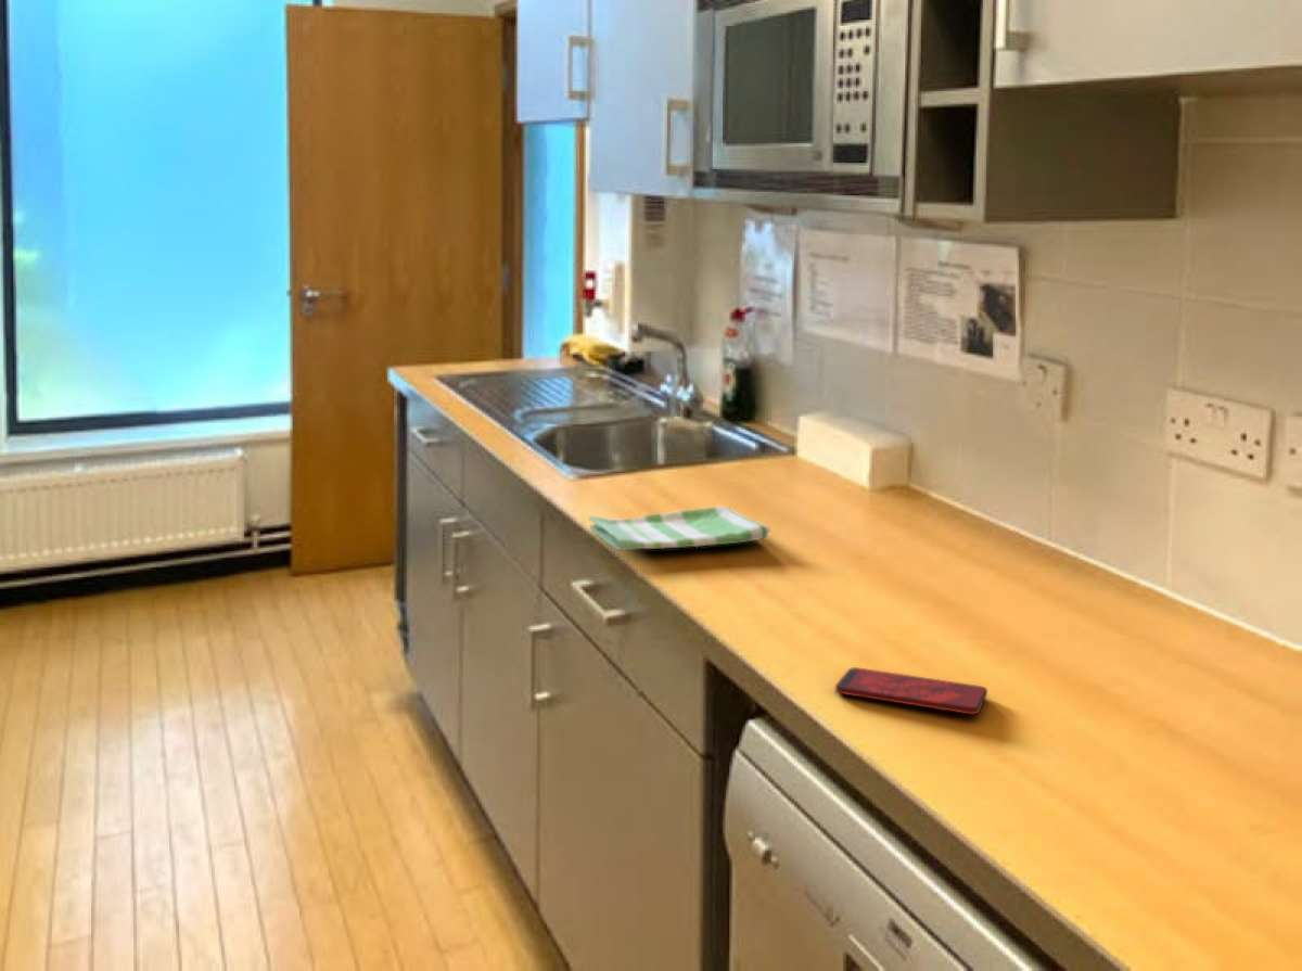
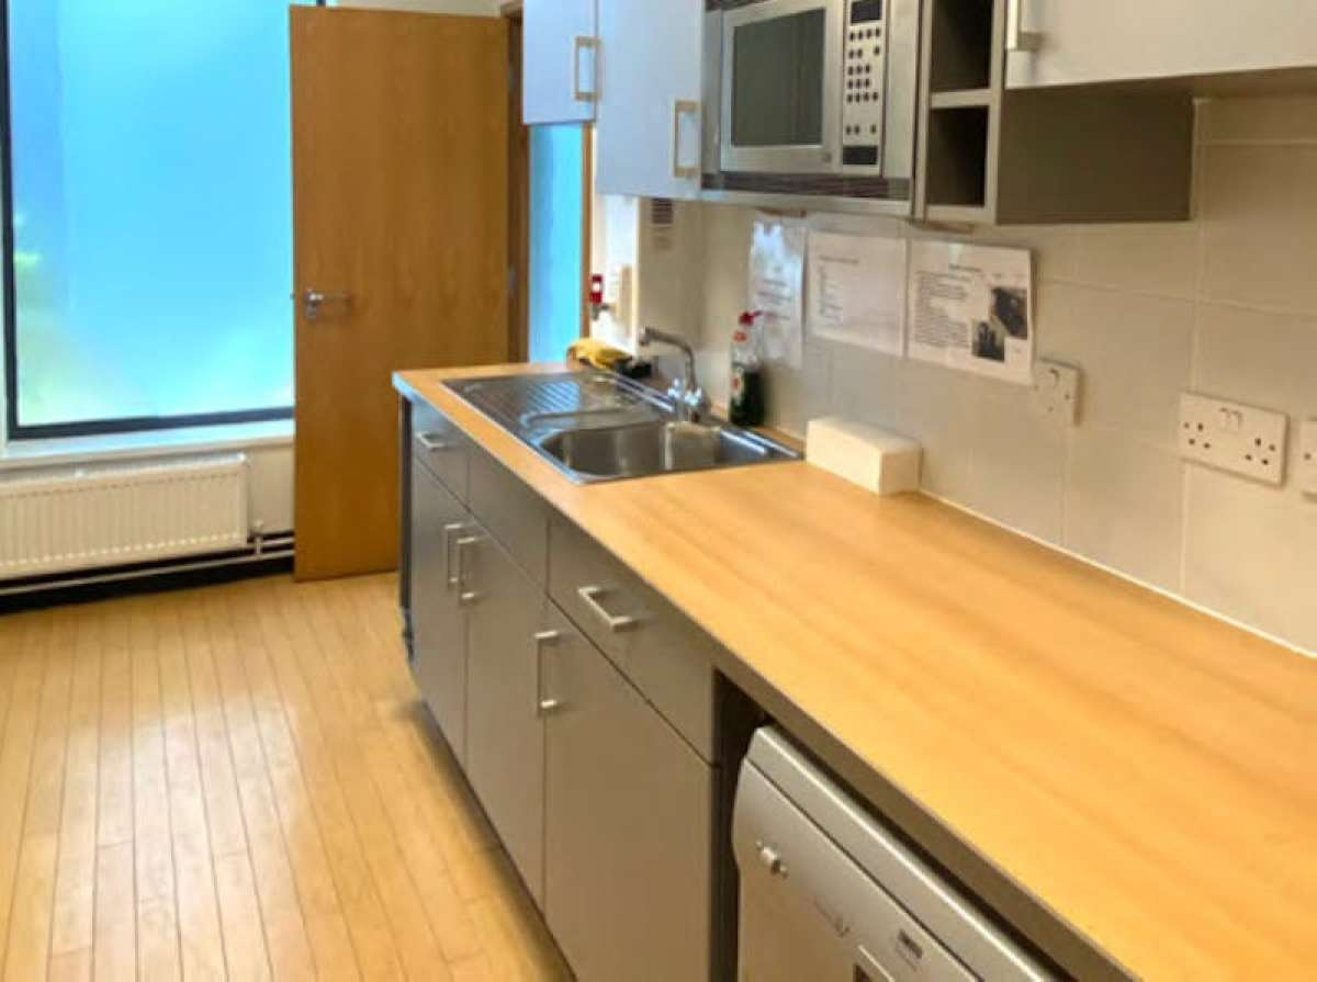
- smartphone [834,666,988,716]
- dish towel [587,506,771,552]
